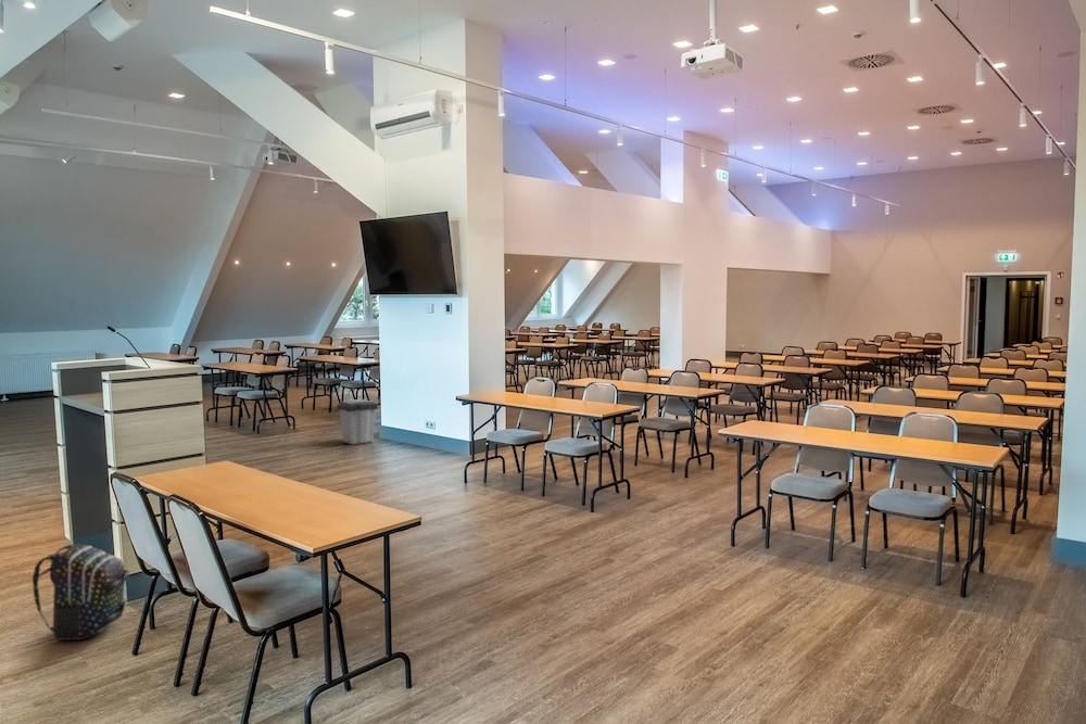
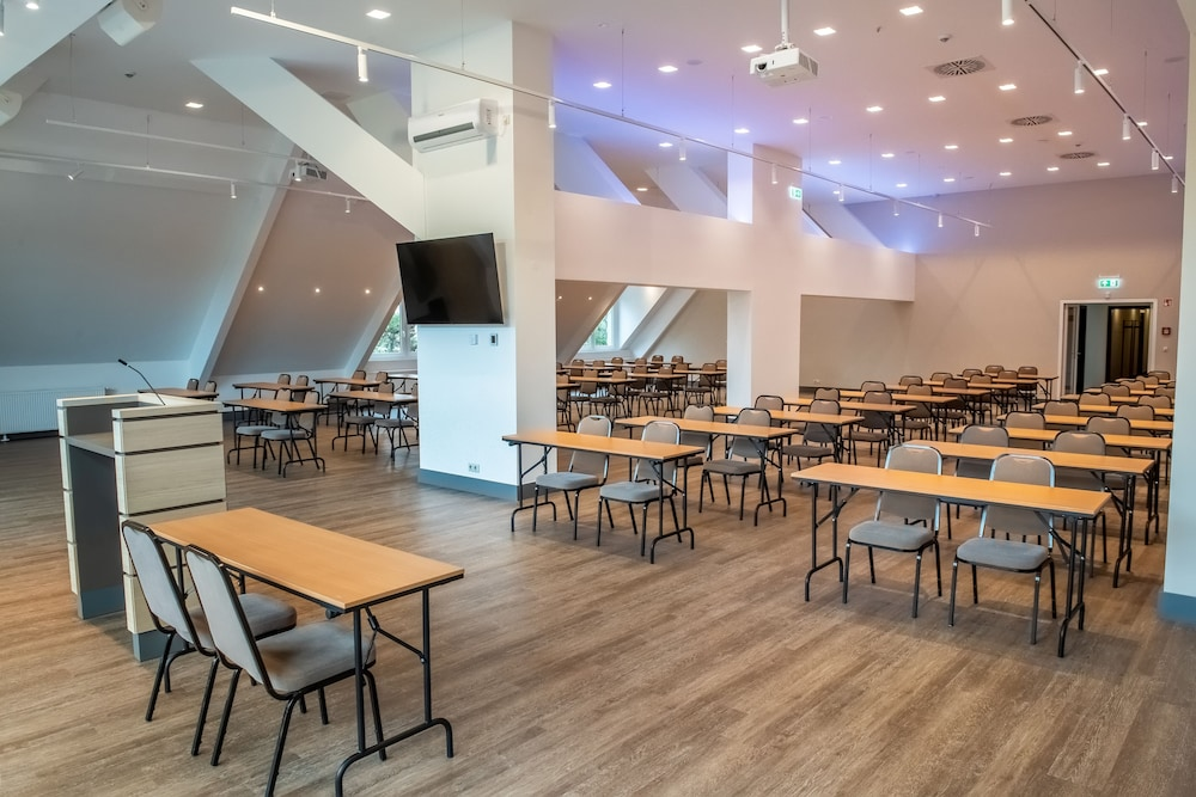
- backpack [31,543,129,642]
- trash can [337,398,379,445]
